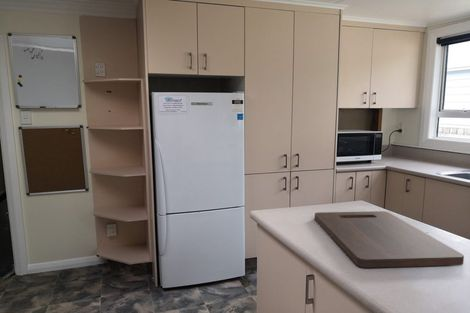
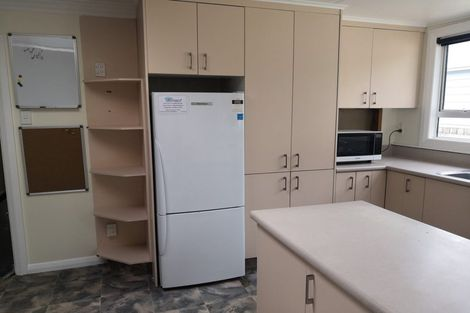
- cutting board [314,210,465,269]
